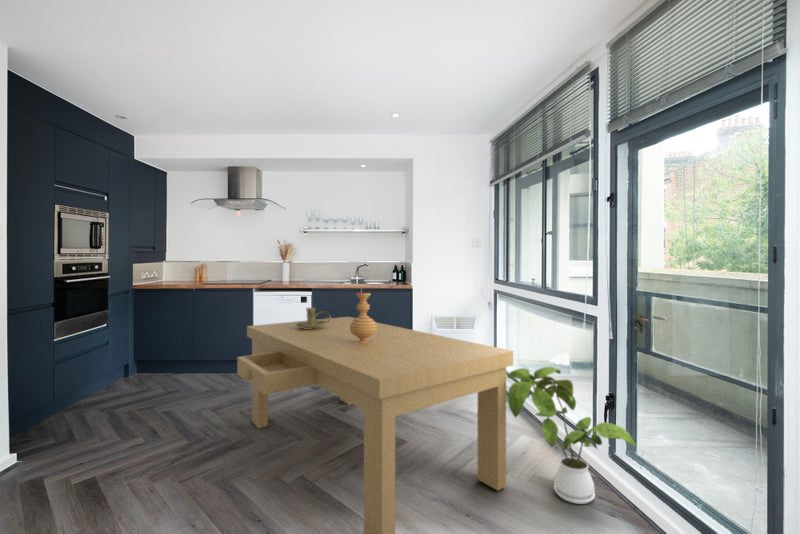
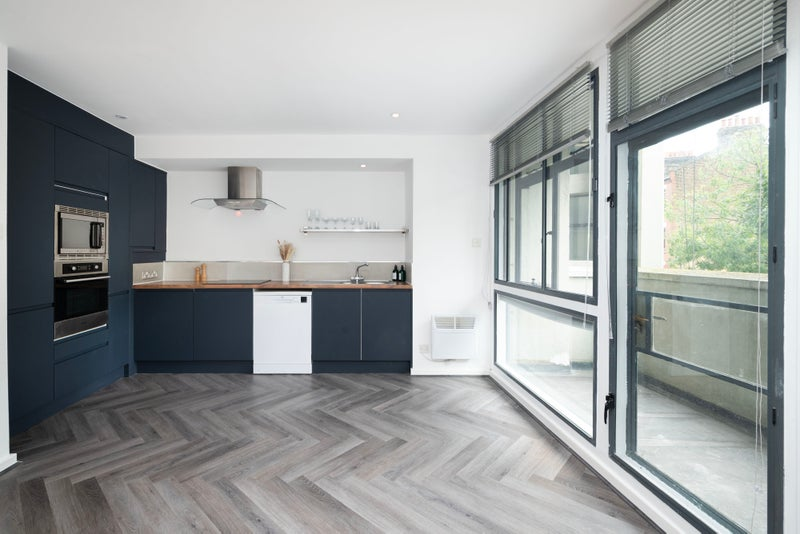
- house plant [506,366,638,505]
- candle holder [295,307,331,329]
- vase [350,292,377,342]
- dining table [236,316,514,534]
